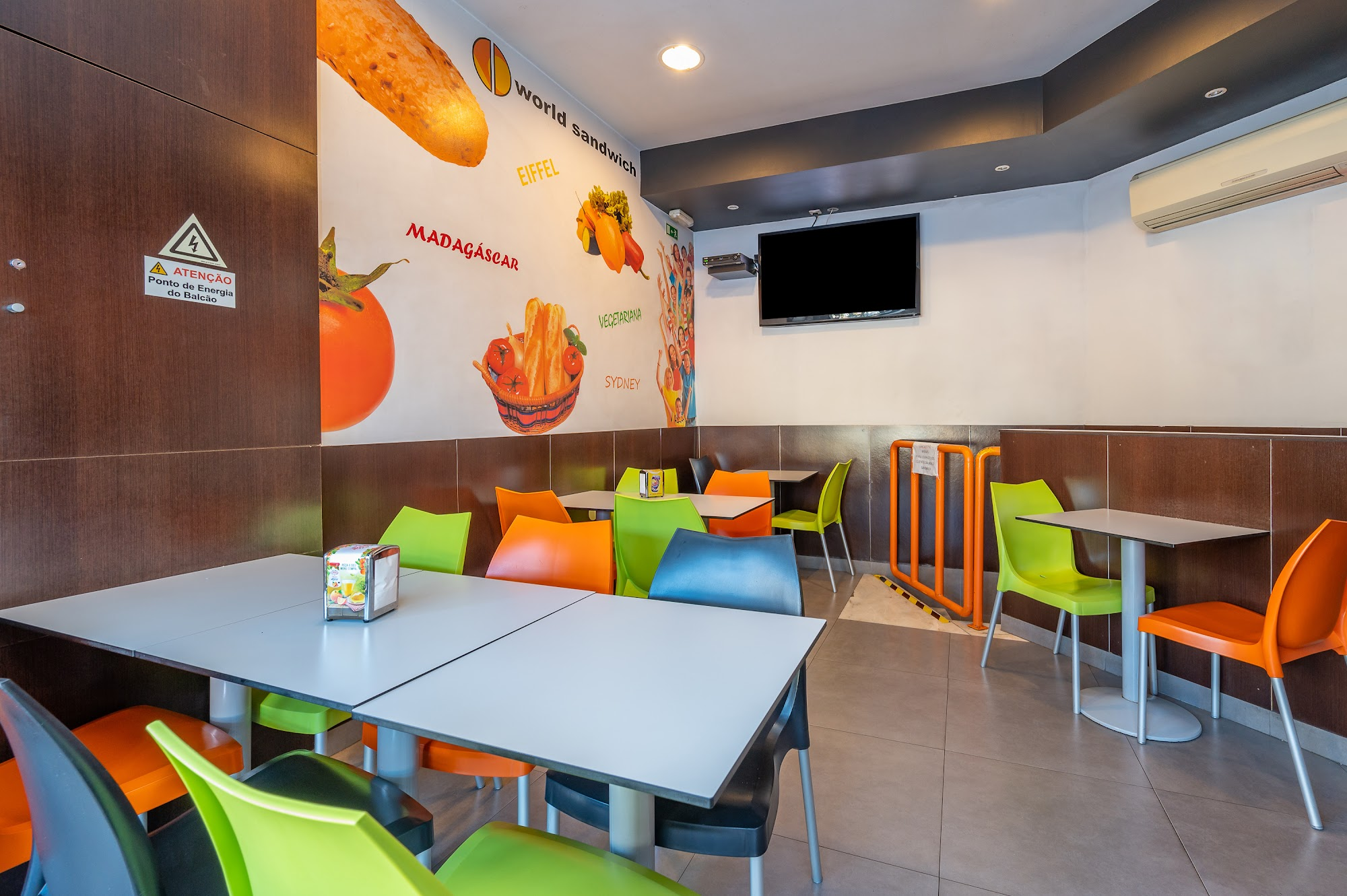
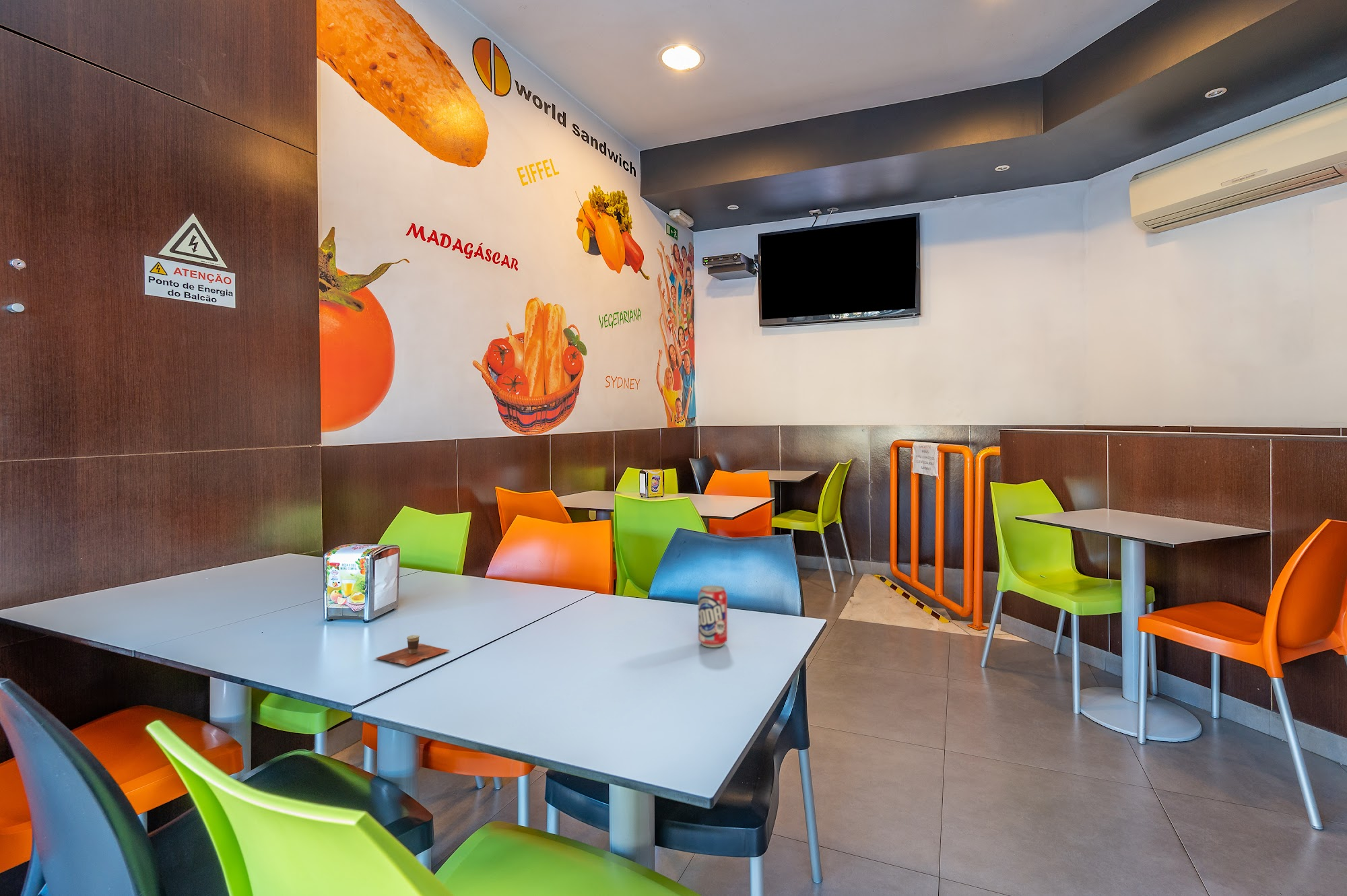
+ beverage can [698,585,728,648]
+ cup [375,634,450,666]
